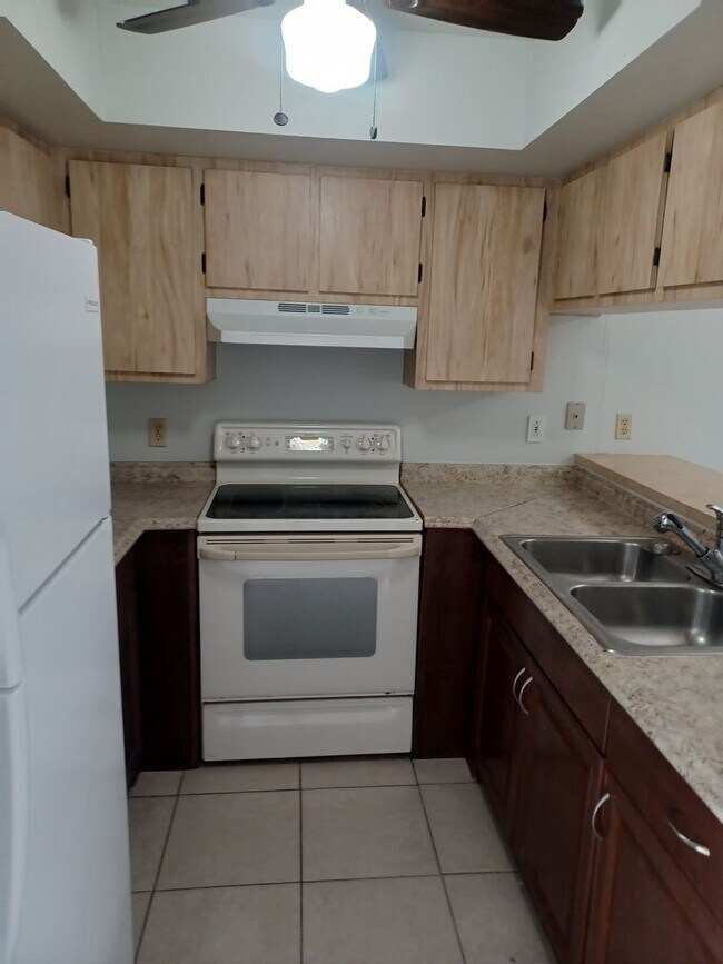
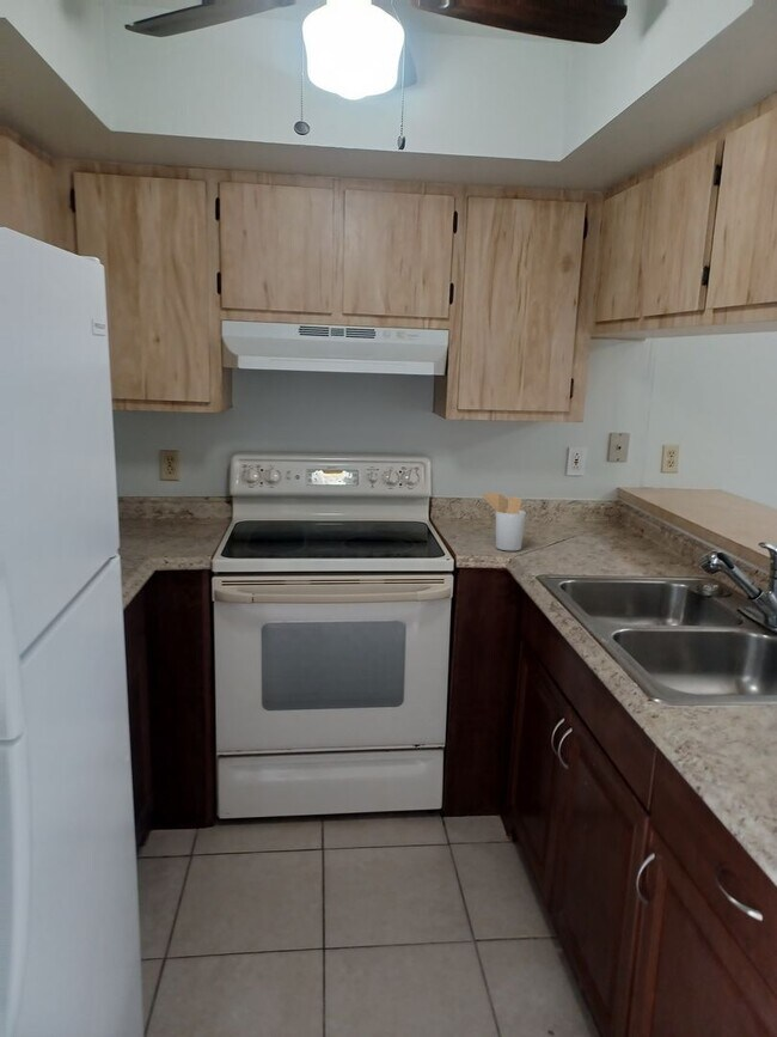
+ utensil holder [481,492,527,551]
